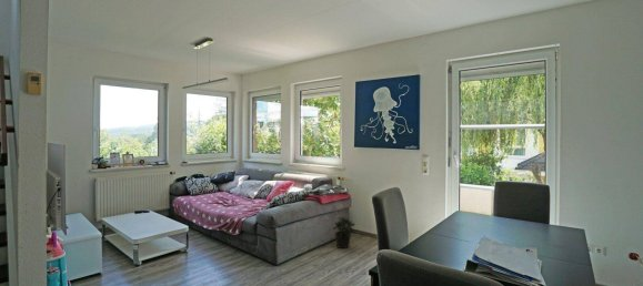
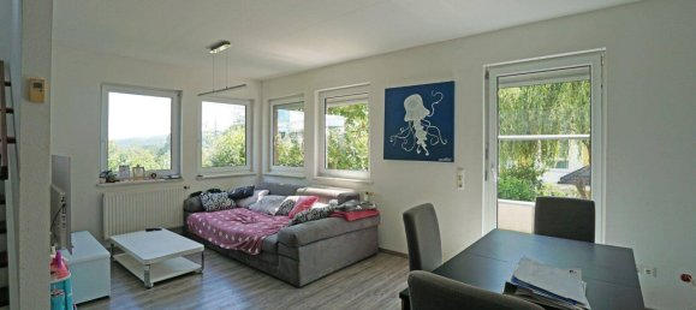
- potted plant [332,215,355,249]
